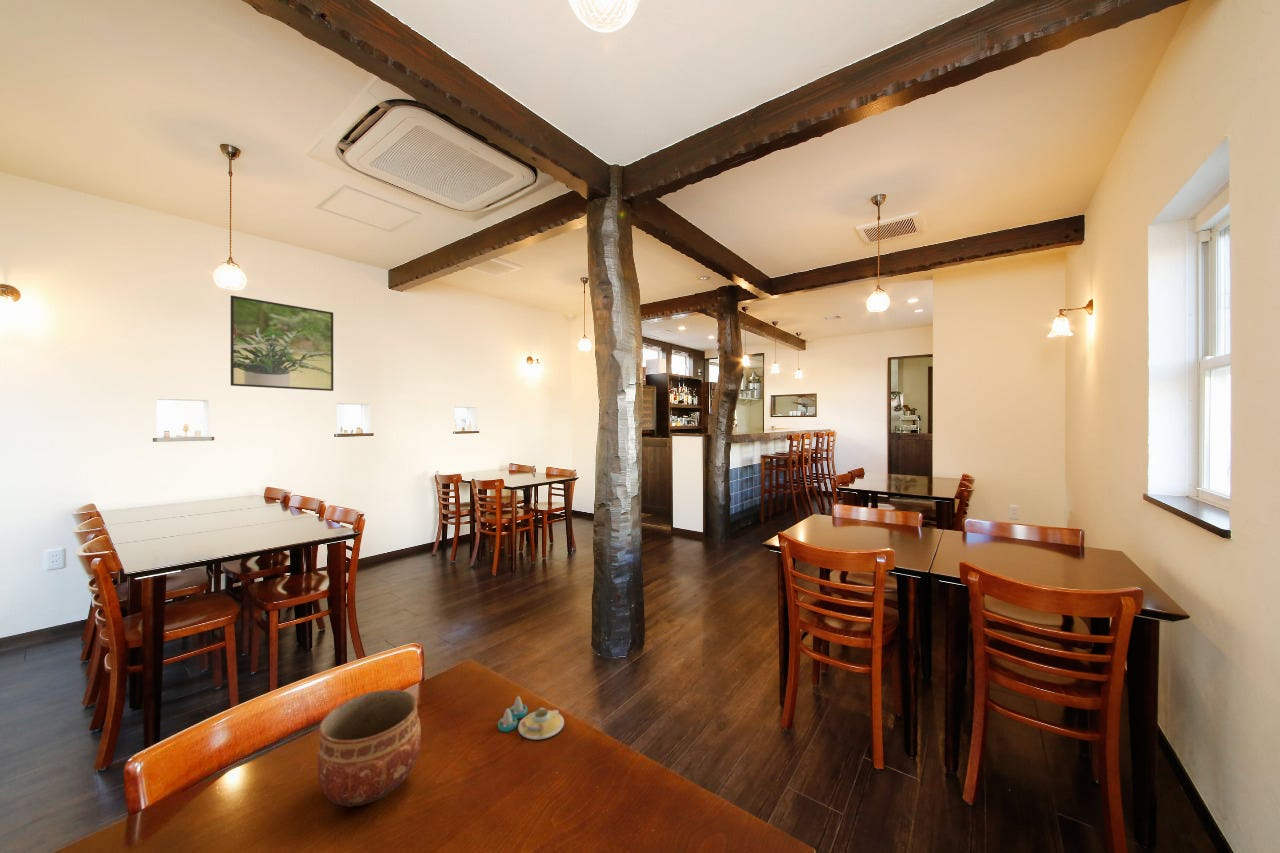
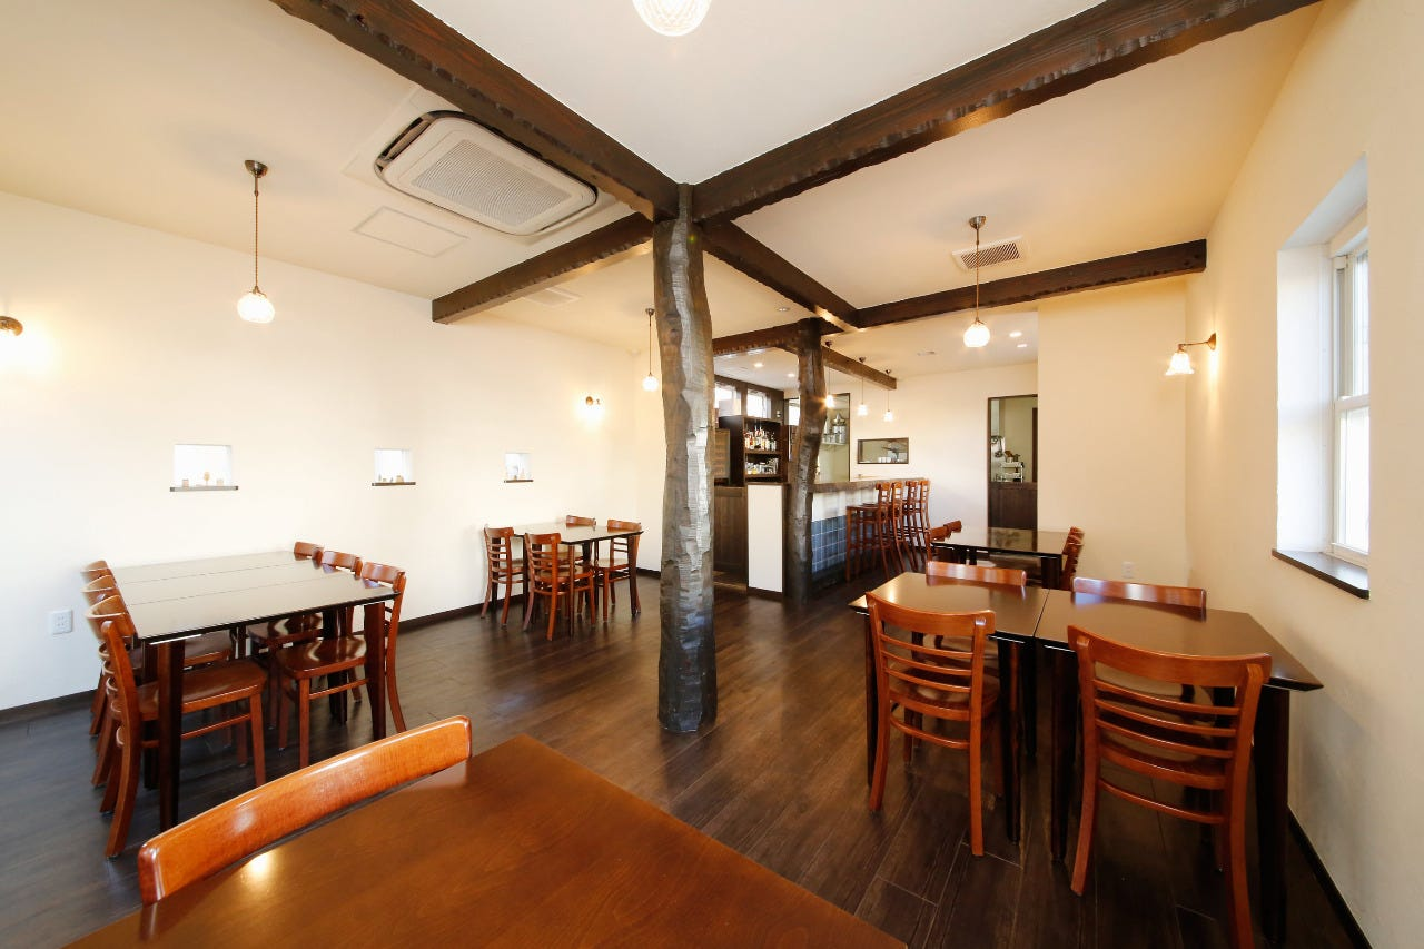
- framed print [230,295,334,392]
- bowl [316,688,422,808]
- salt and pepper shaker set [497,695,565,741]
